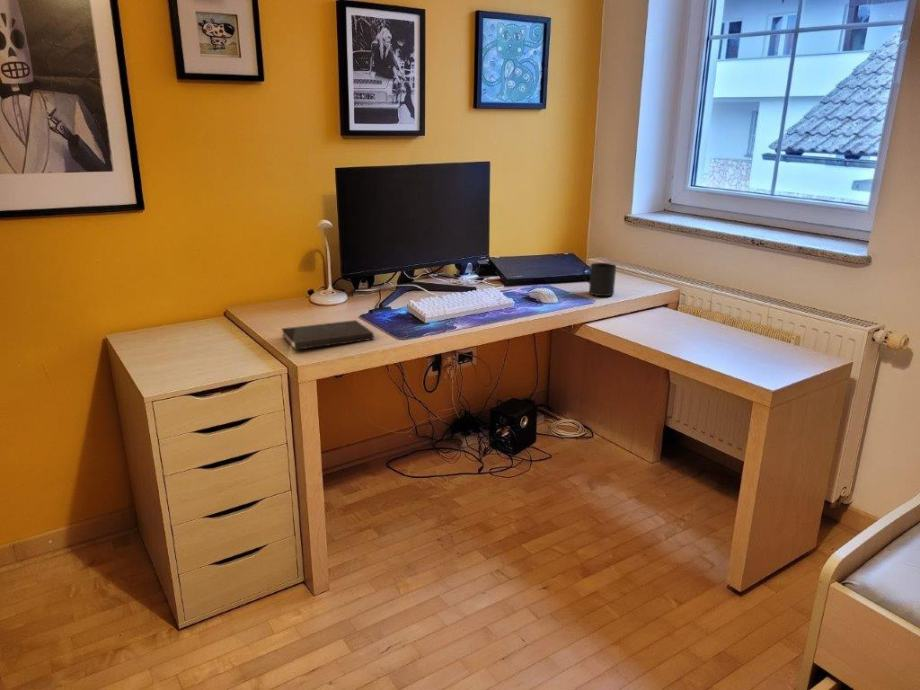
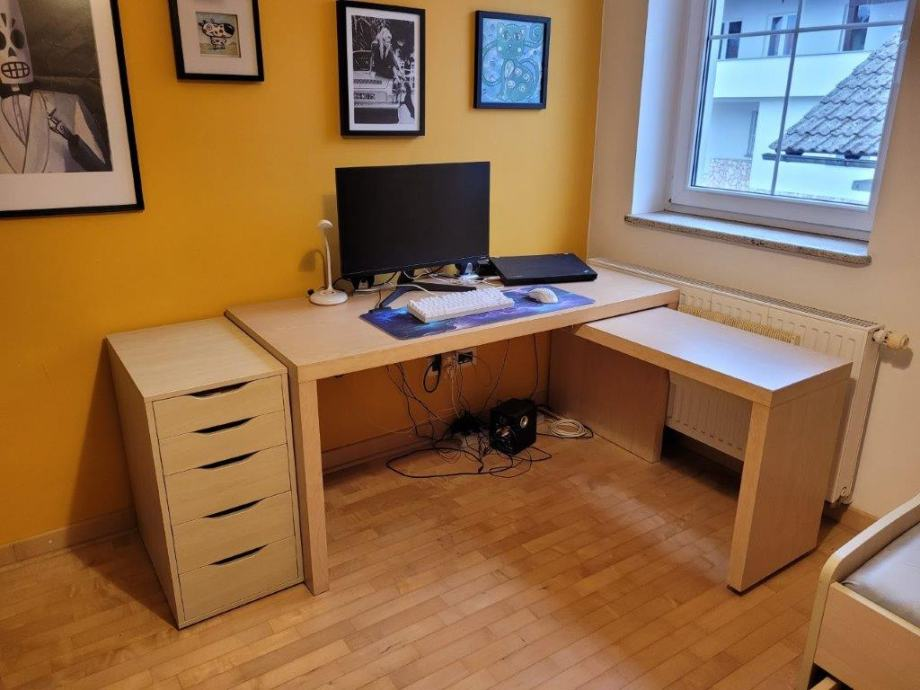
- hardcover book [281,319,375,351]
- mug [582,262,617,297]
